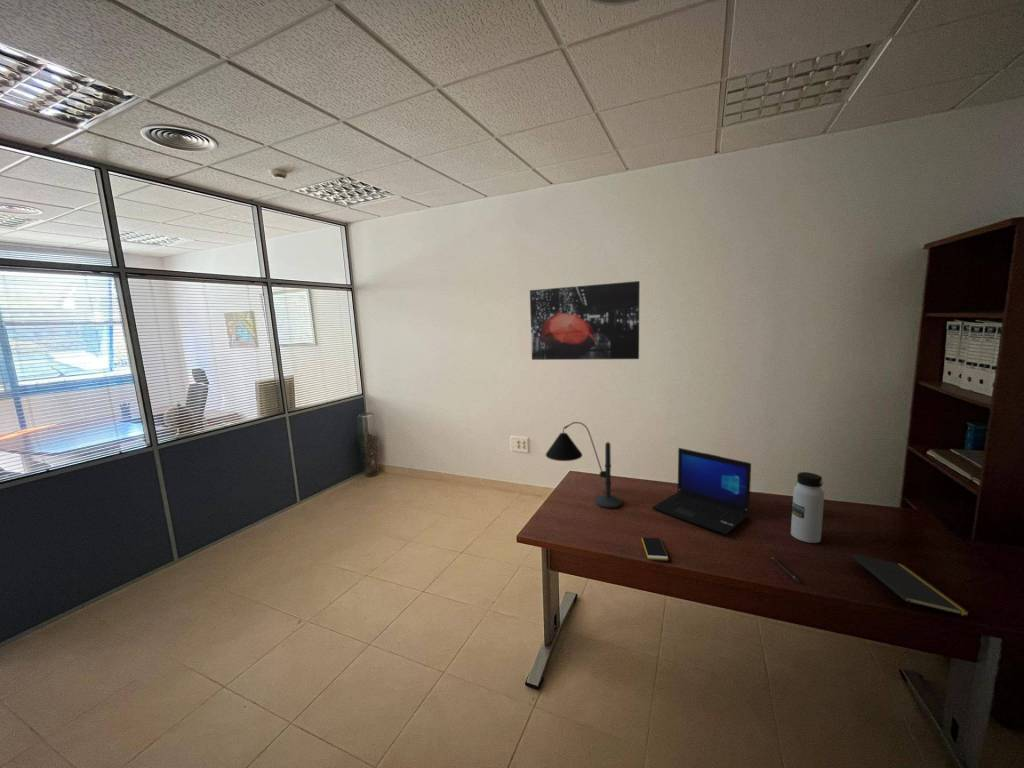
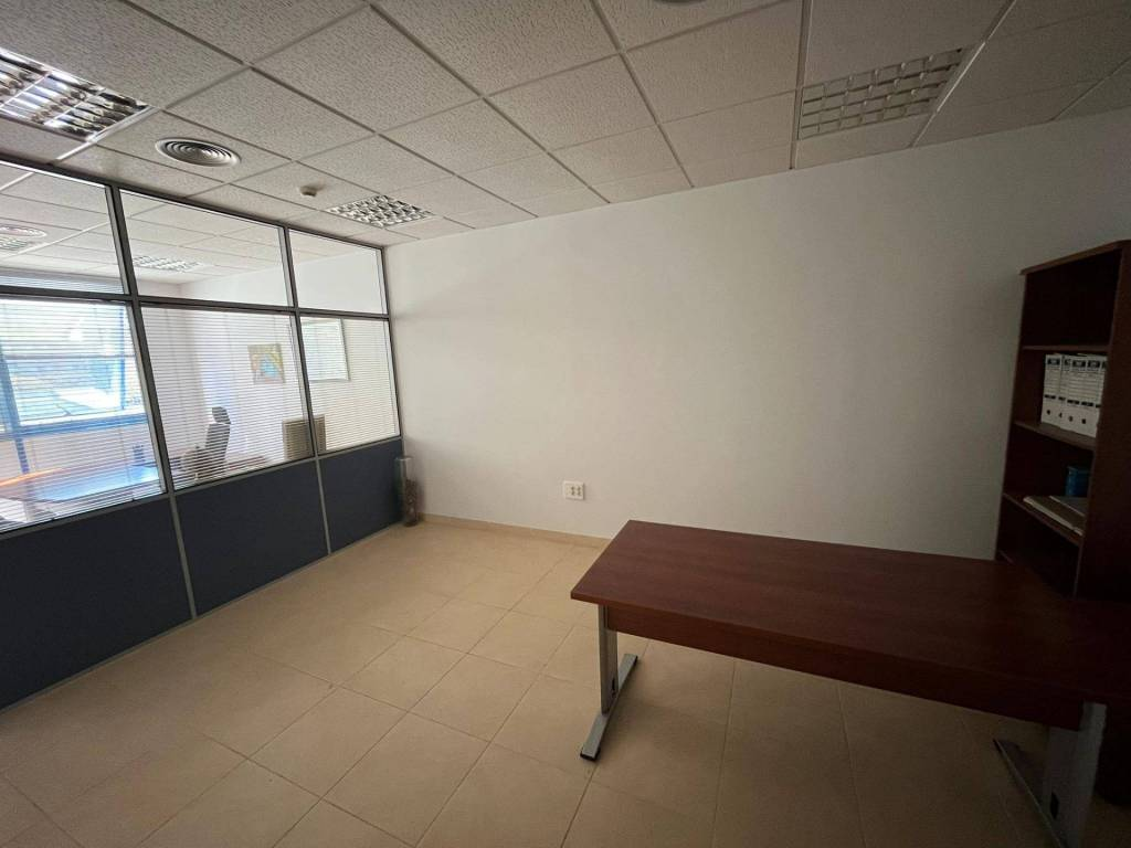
- pen [770,556,801,584]
- laptop [651,447,752,536]
- smartphone [641,537,669,562]
- wall art [529,280,641,361]
- desk lamp [545,421,623,509]
- water bottle [790,471,825,544]
- notepad [851,553,971,617]
